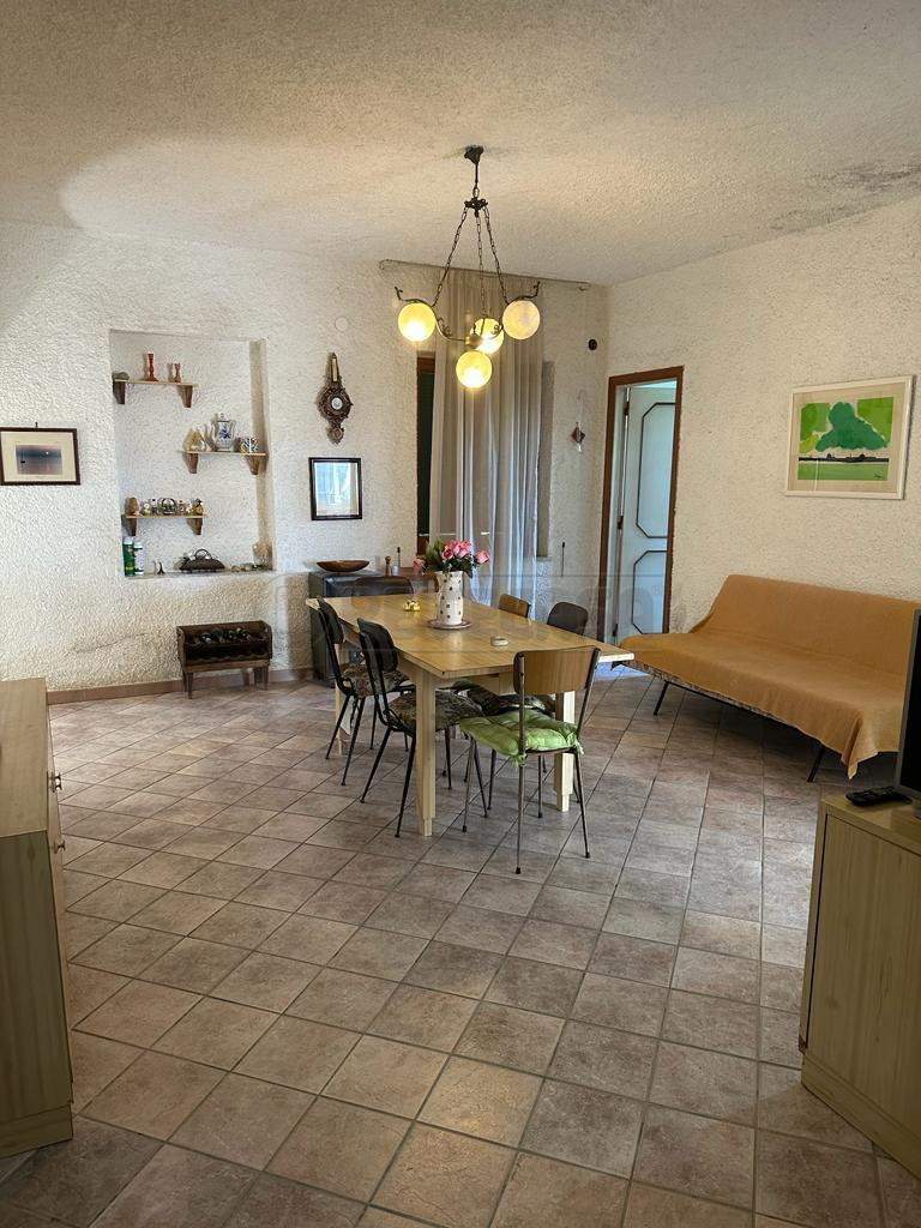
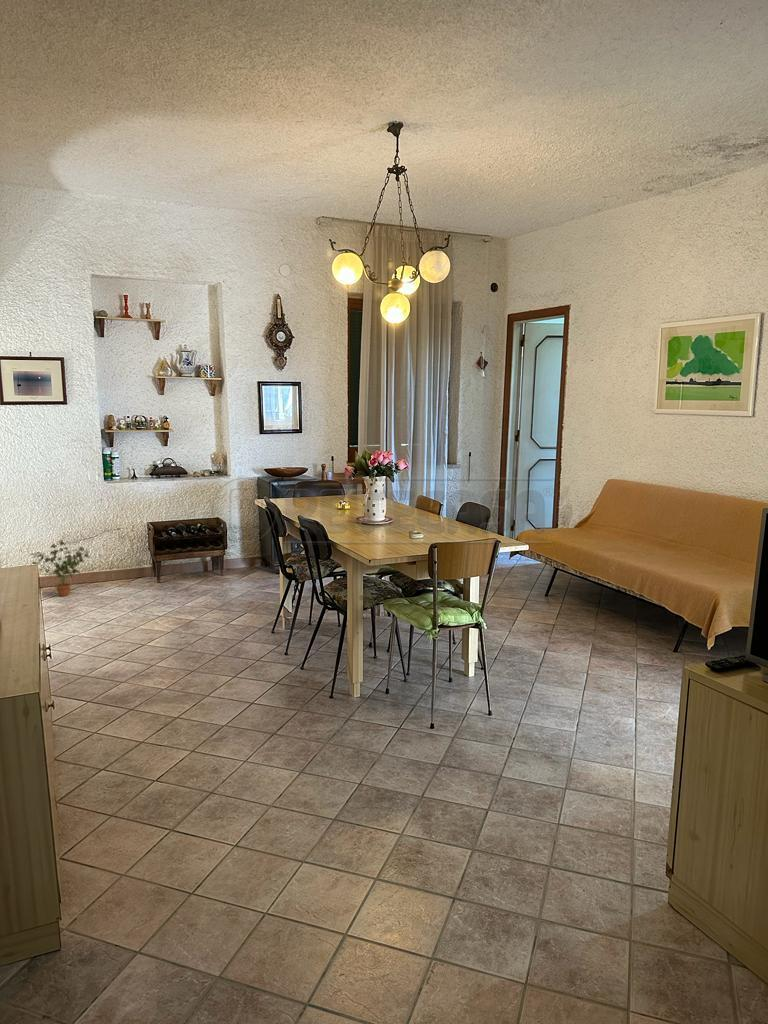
+ potted plant [29,539,90,597]
